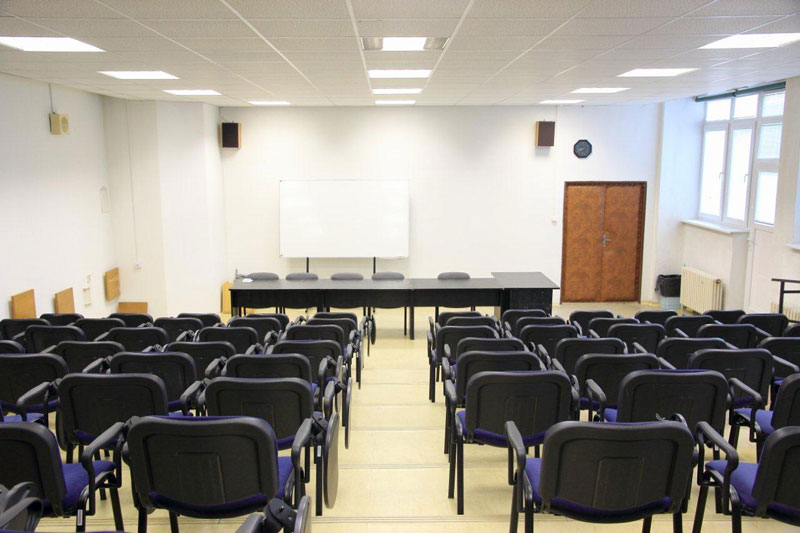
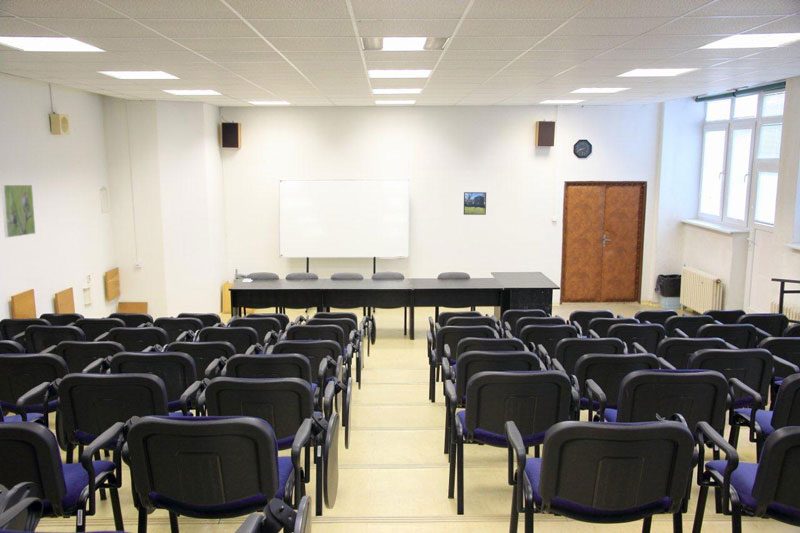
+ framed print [463,191,487,216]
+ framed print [0,184,36,239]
